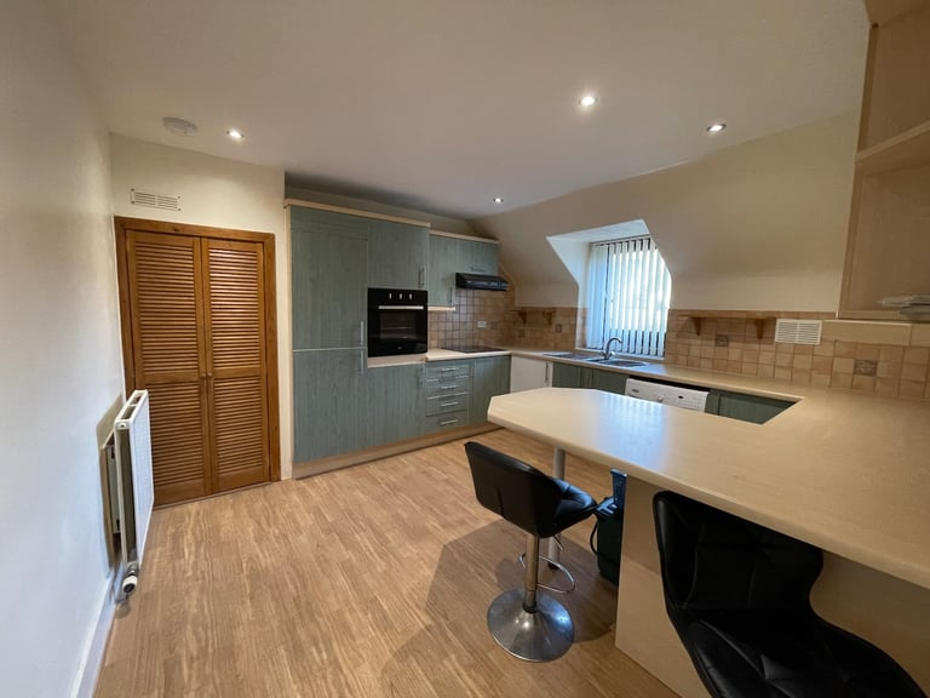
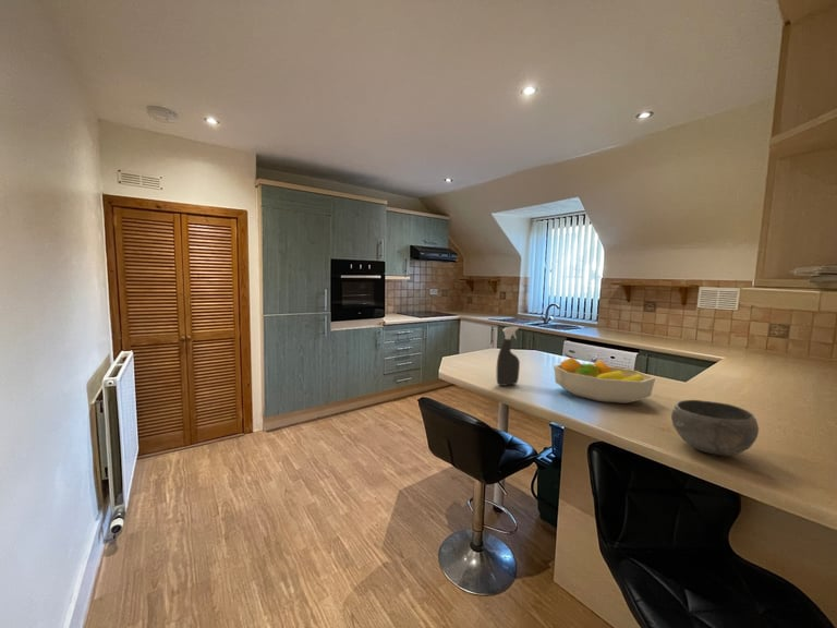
+ bowl [670,399,760,457]
+ spray bottle [496,326,521,387]
+ fruit bowl [553,357,656,404]
